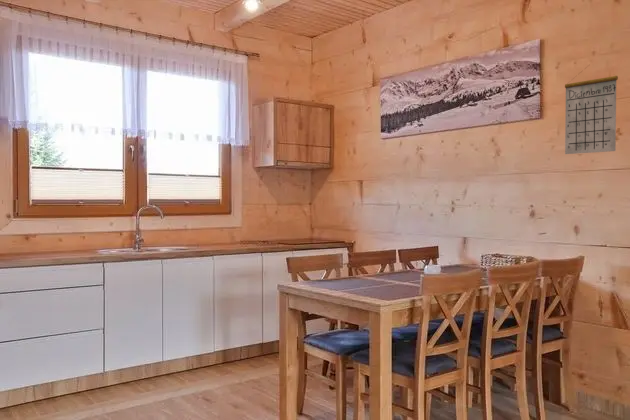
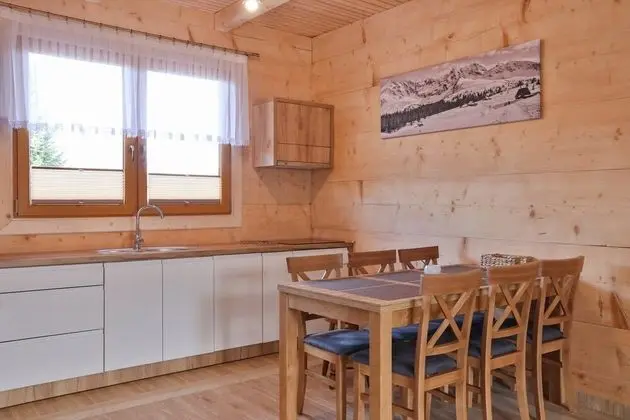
- calendar [564,65,619,155]
